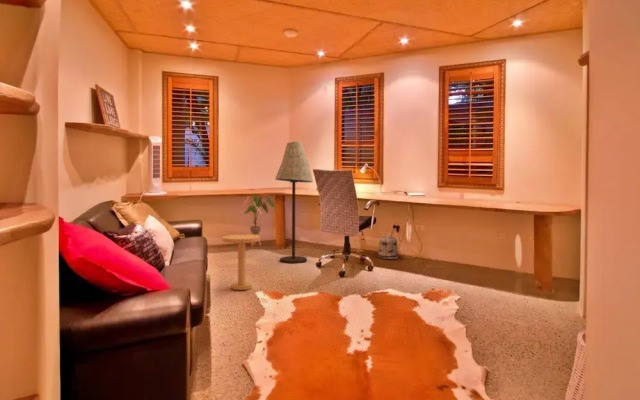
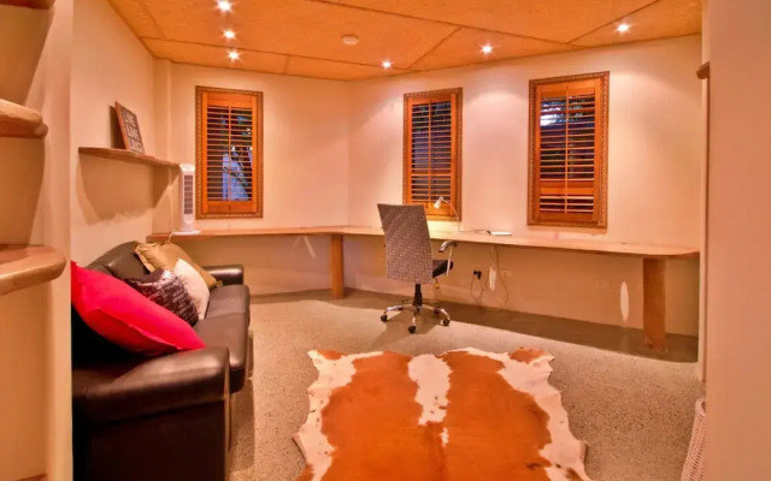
- floor lamp [274,140,314,264]
- house plant [244,195,276,247]
- side table [221,234,261,291]
- basket [377,231,399,260]
